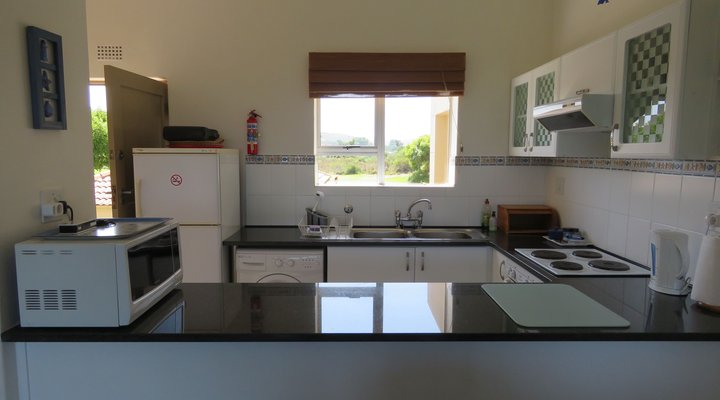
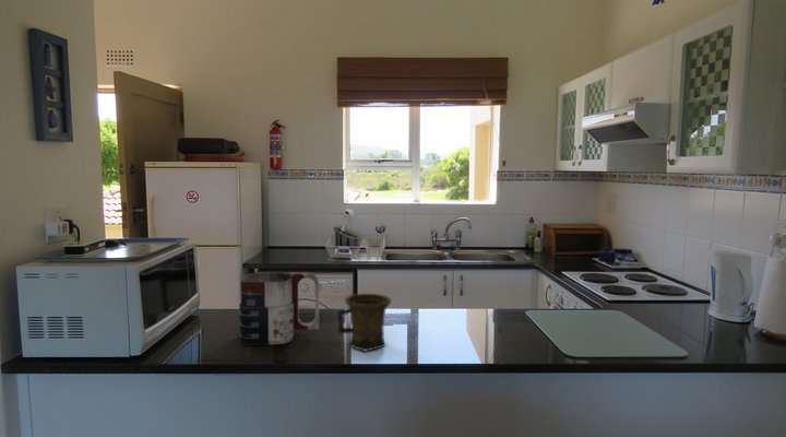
+ mug [335,293,392,353]
+ mug [238,271,320,346]
